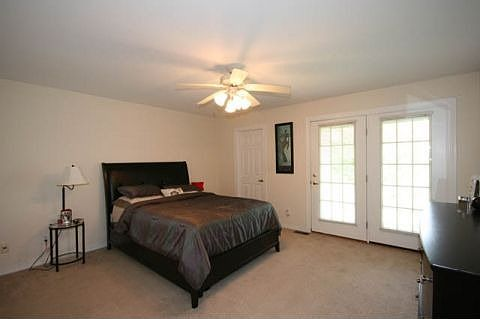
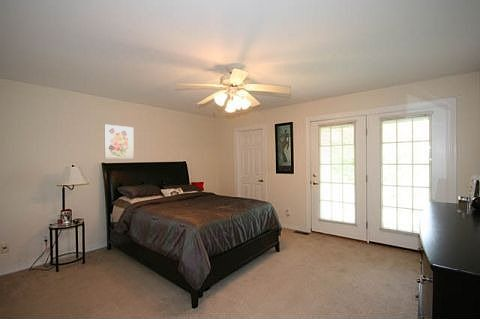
+ wall art [103,124,134,159]
